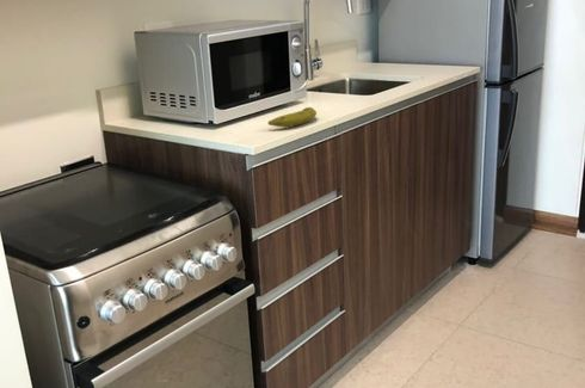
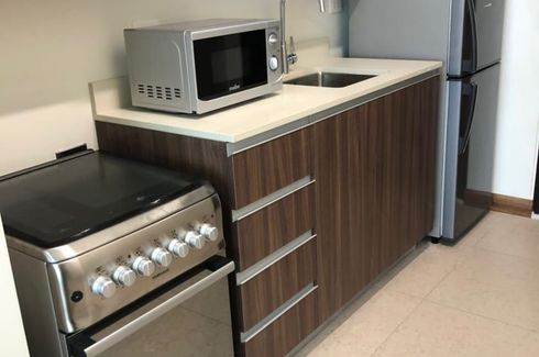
- fruit [267,106,318,128]
